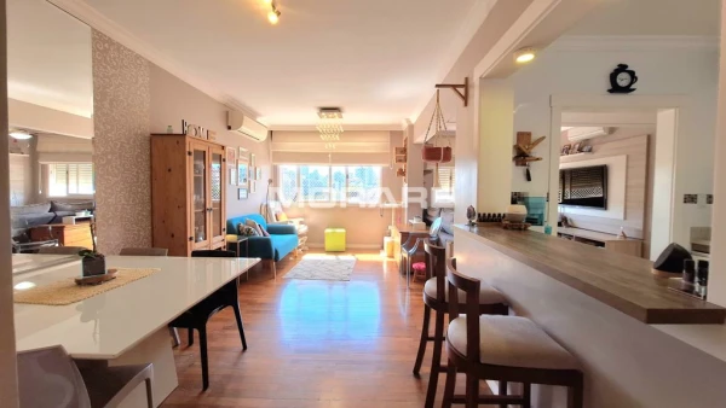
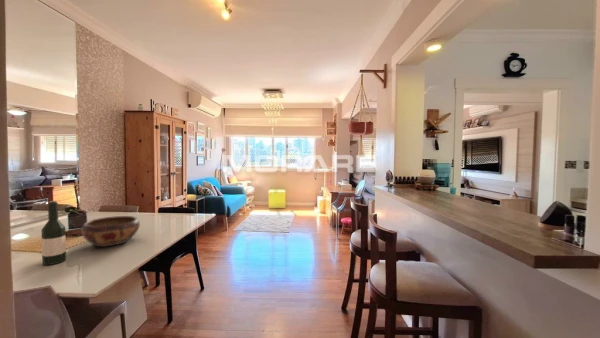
+ decorative bowl [80,215,141,248]
+ wine bottle [41,200,67,266]
